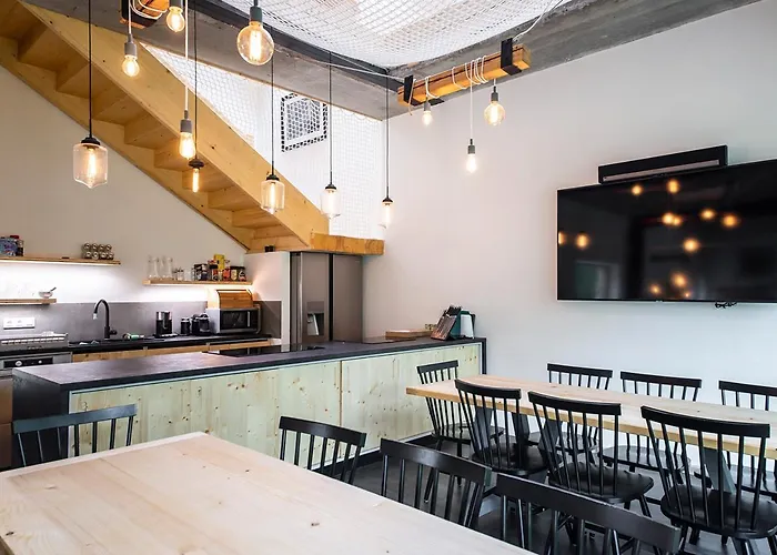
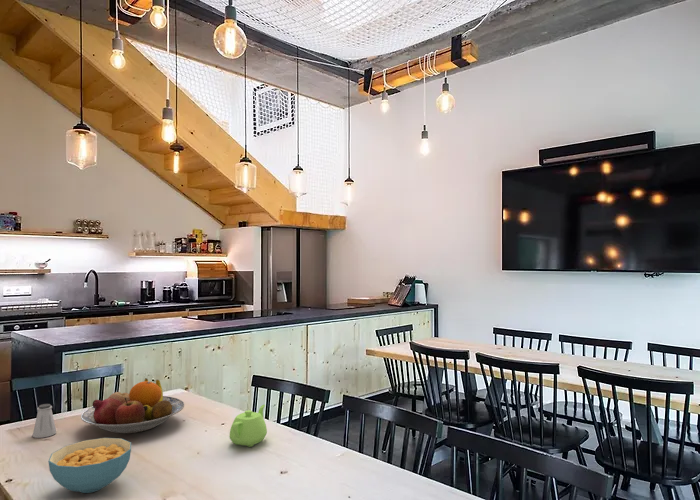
+ saltshaker [32,403,57,439]
+ teapot [228,404,268,448]
+ cereal bowl [47,437,132,494]
+ fruit bowl [80,377,185,434]
